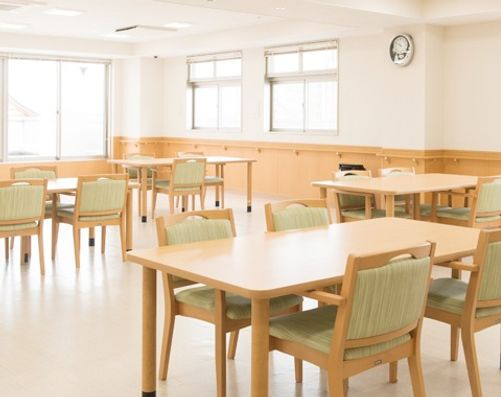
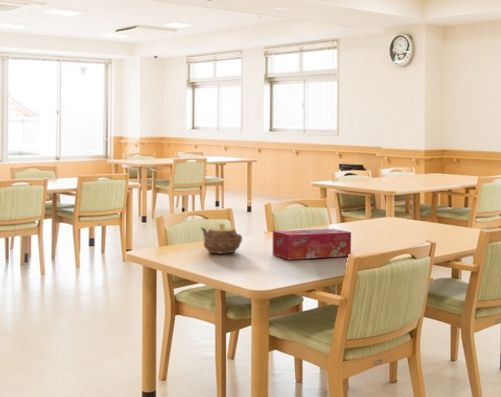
+ teapot [200,223,243,254]
+ tissue box [272,228,352,260]
